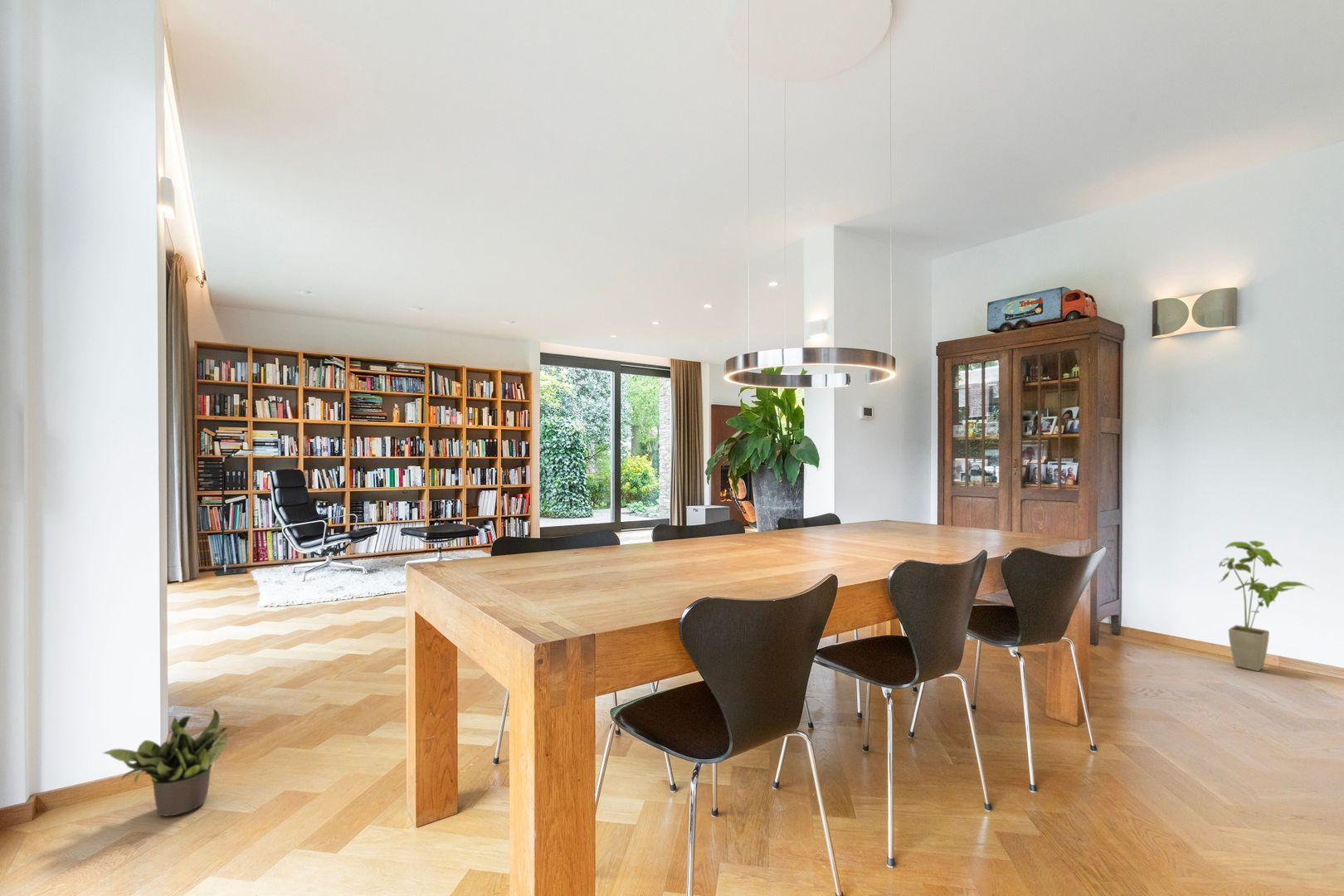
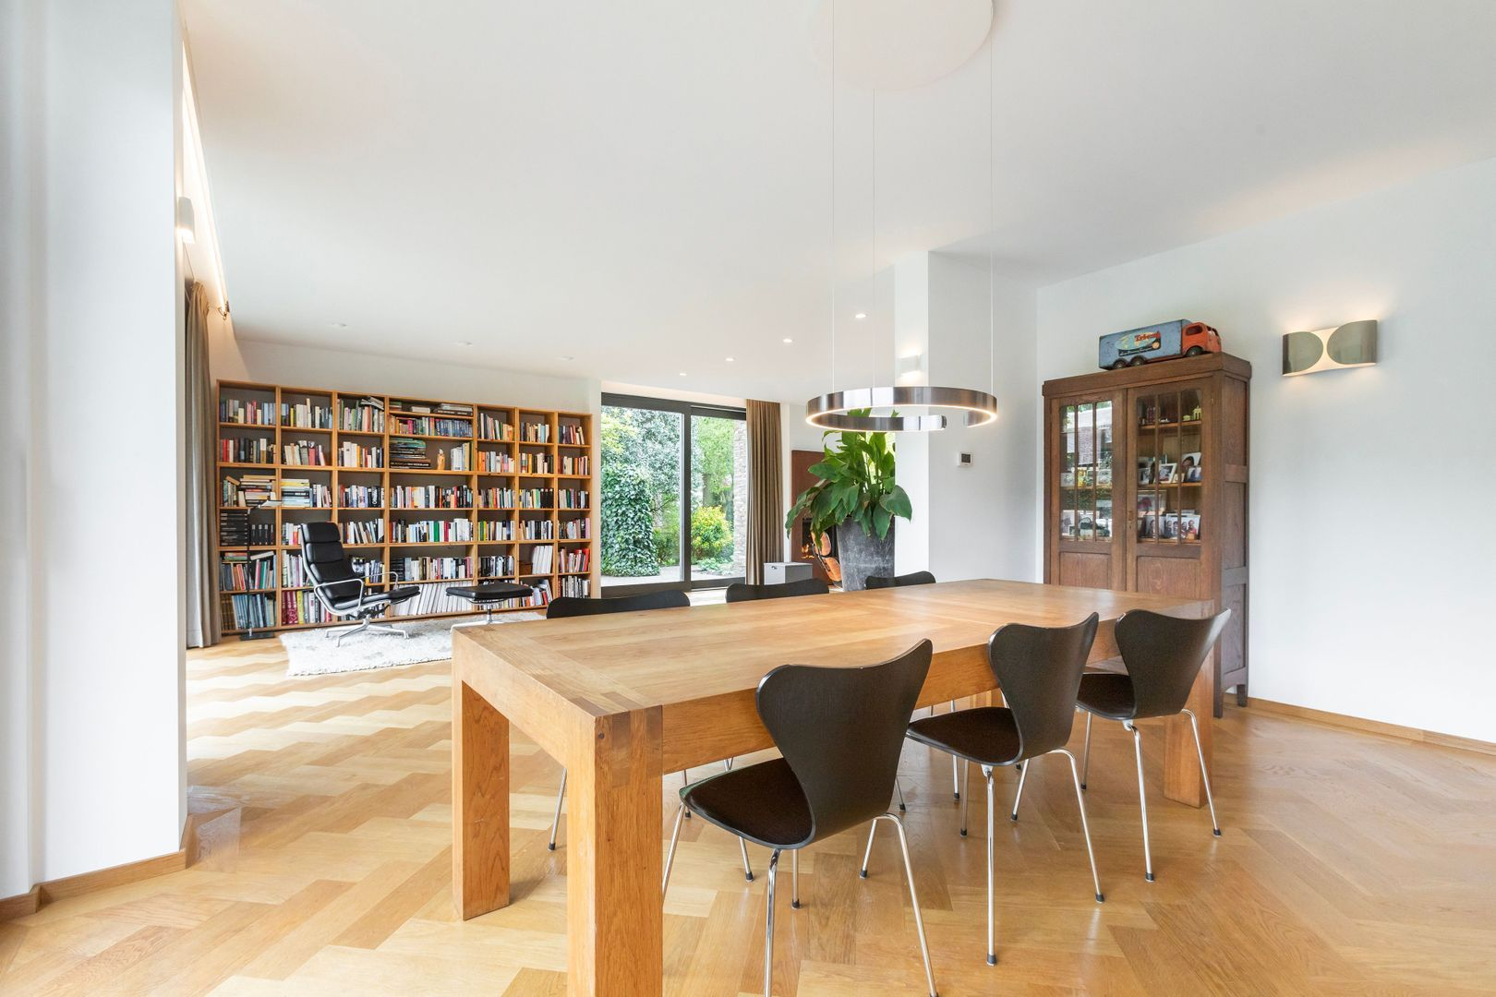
- potted plant [101,707,229,817]
- house plant [1218,540,1314,672]
